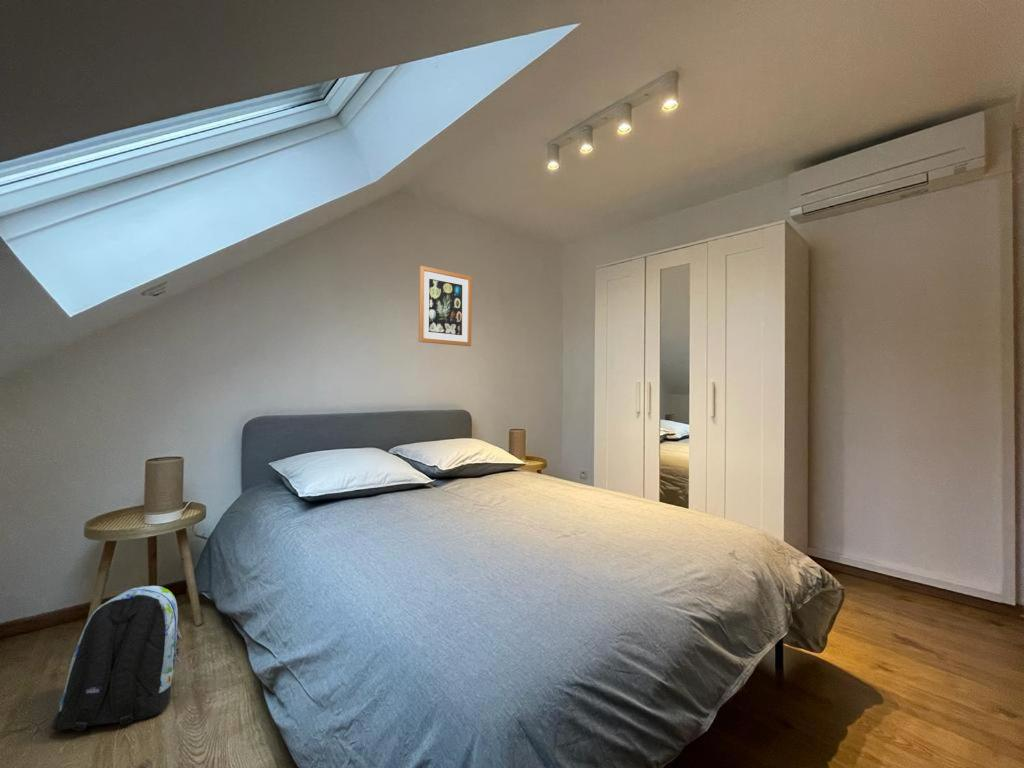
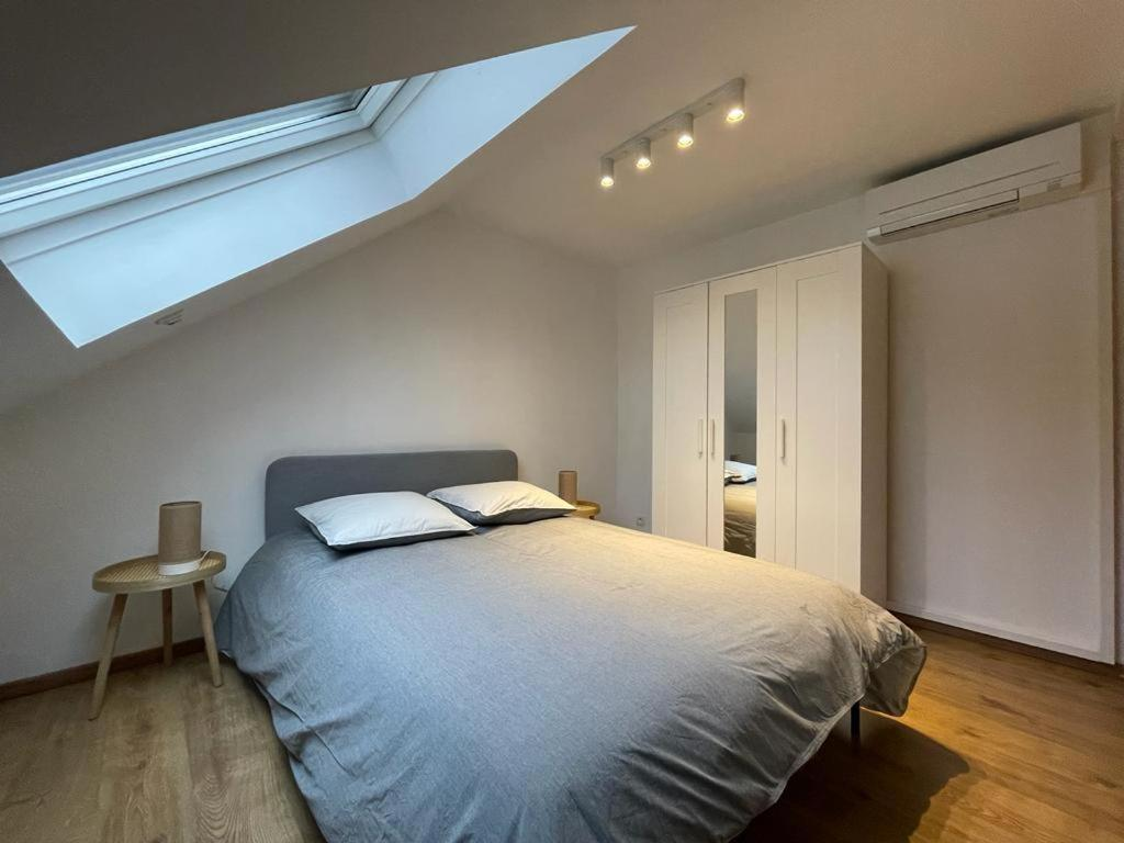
- backpack [50,585,183,731]
- wall art [418,265,473,347]
